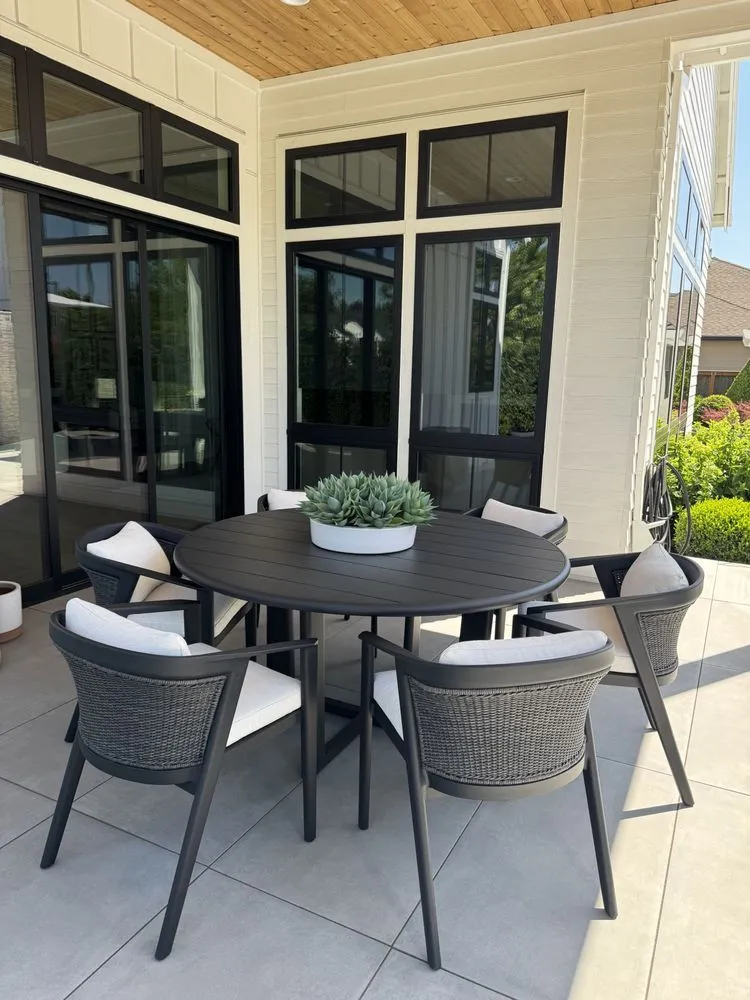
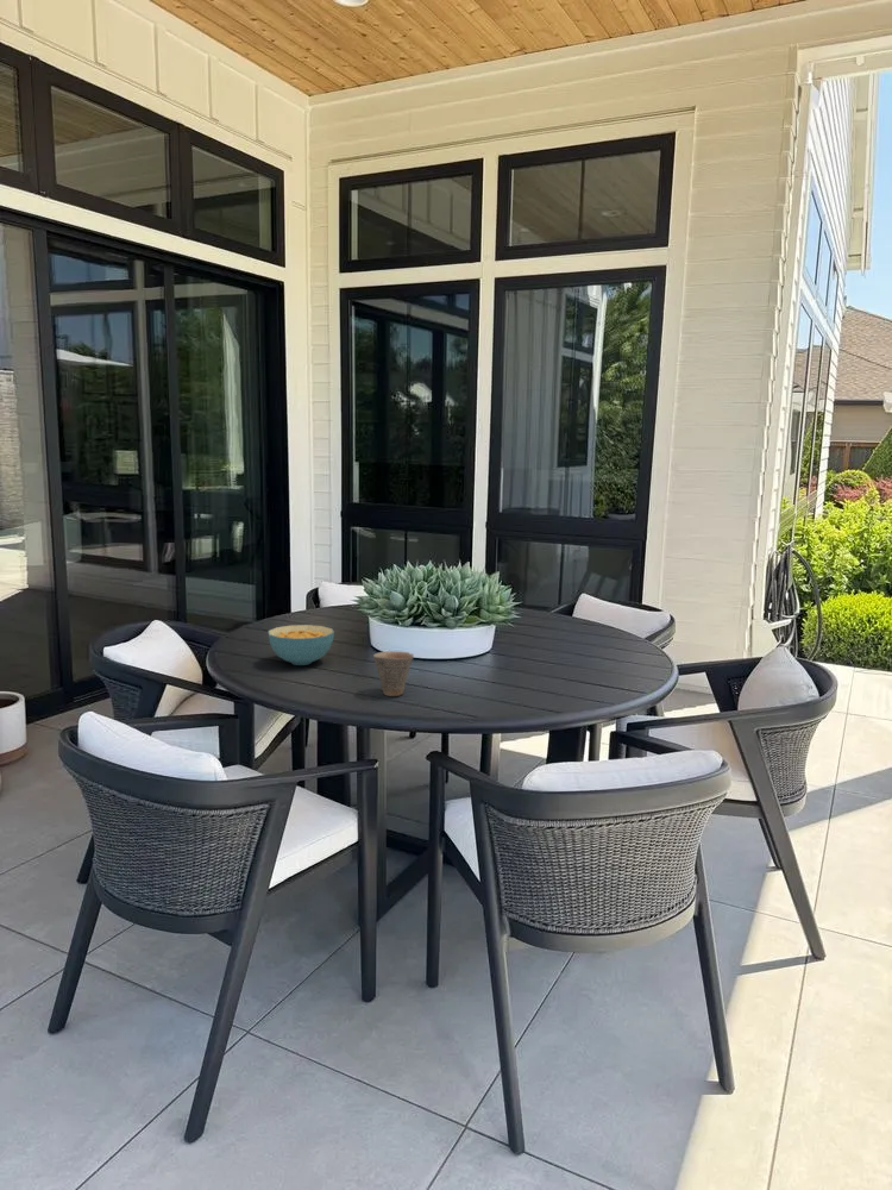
+ cup [372,650,415,697]
+ cereal bowl [268,624,335,666]
